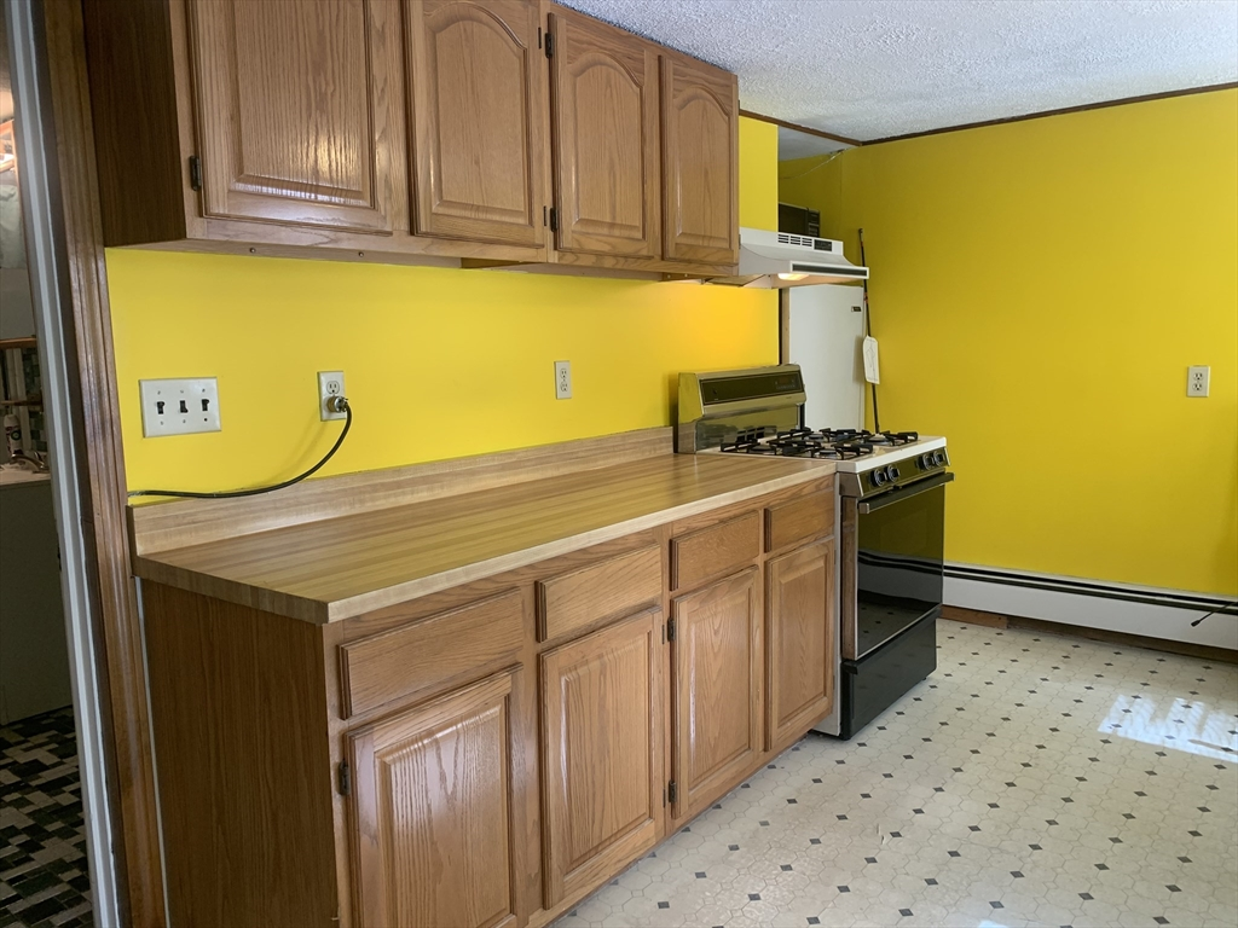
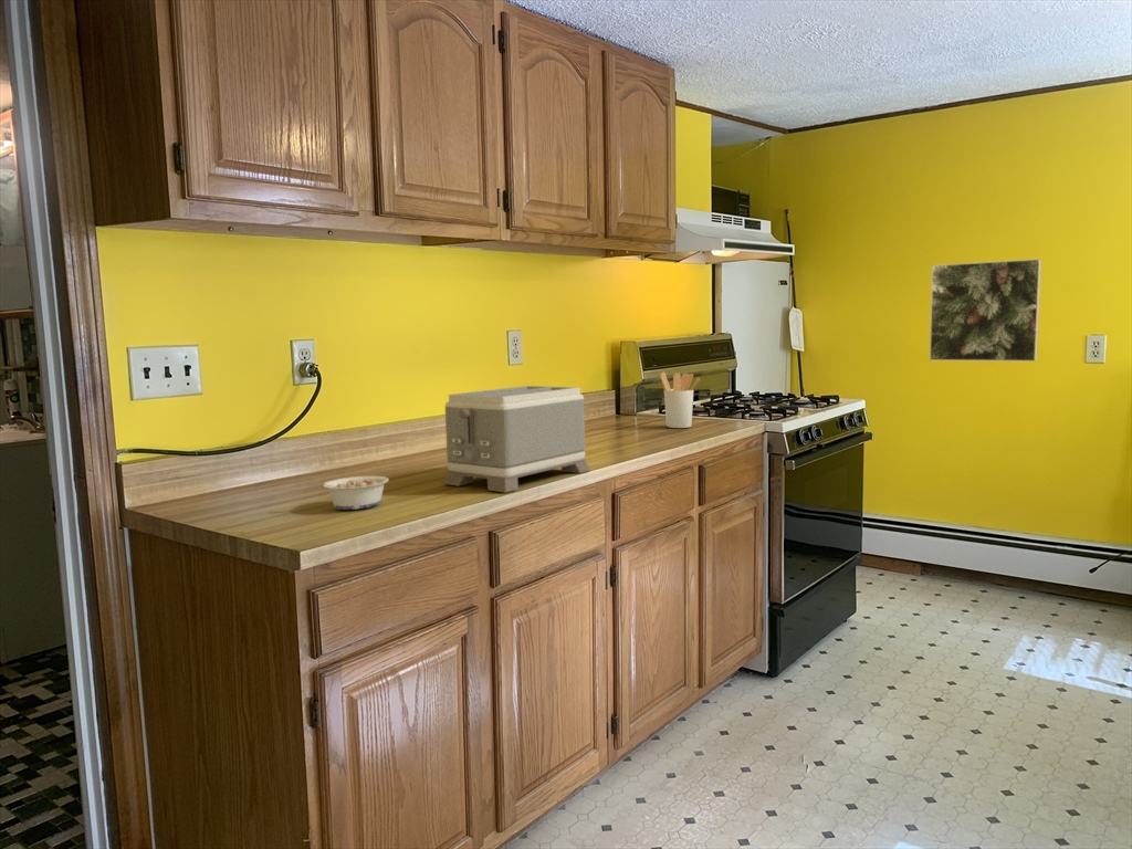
+ toaster [441,385,591,494]
+ utensil holder [659,371,701,429]
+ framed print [929,258,1042,363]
+ legume [307,475,390,511]
